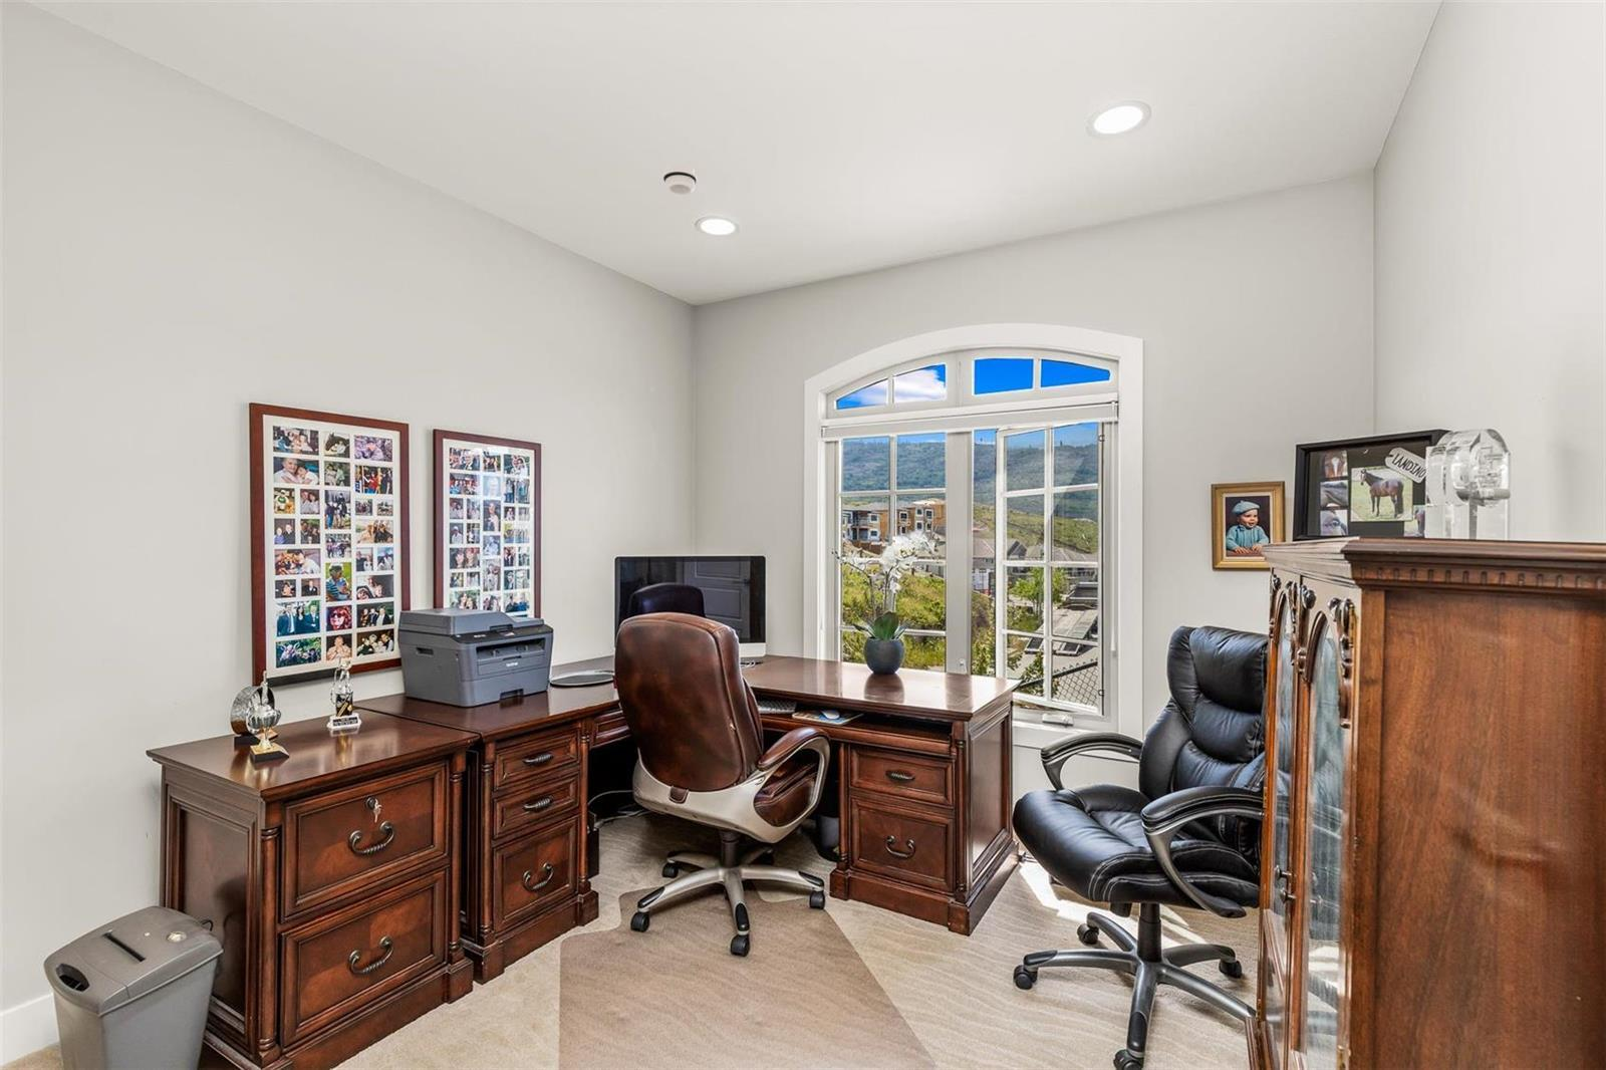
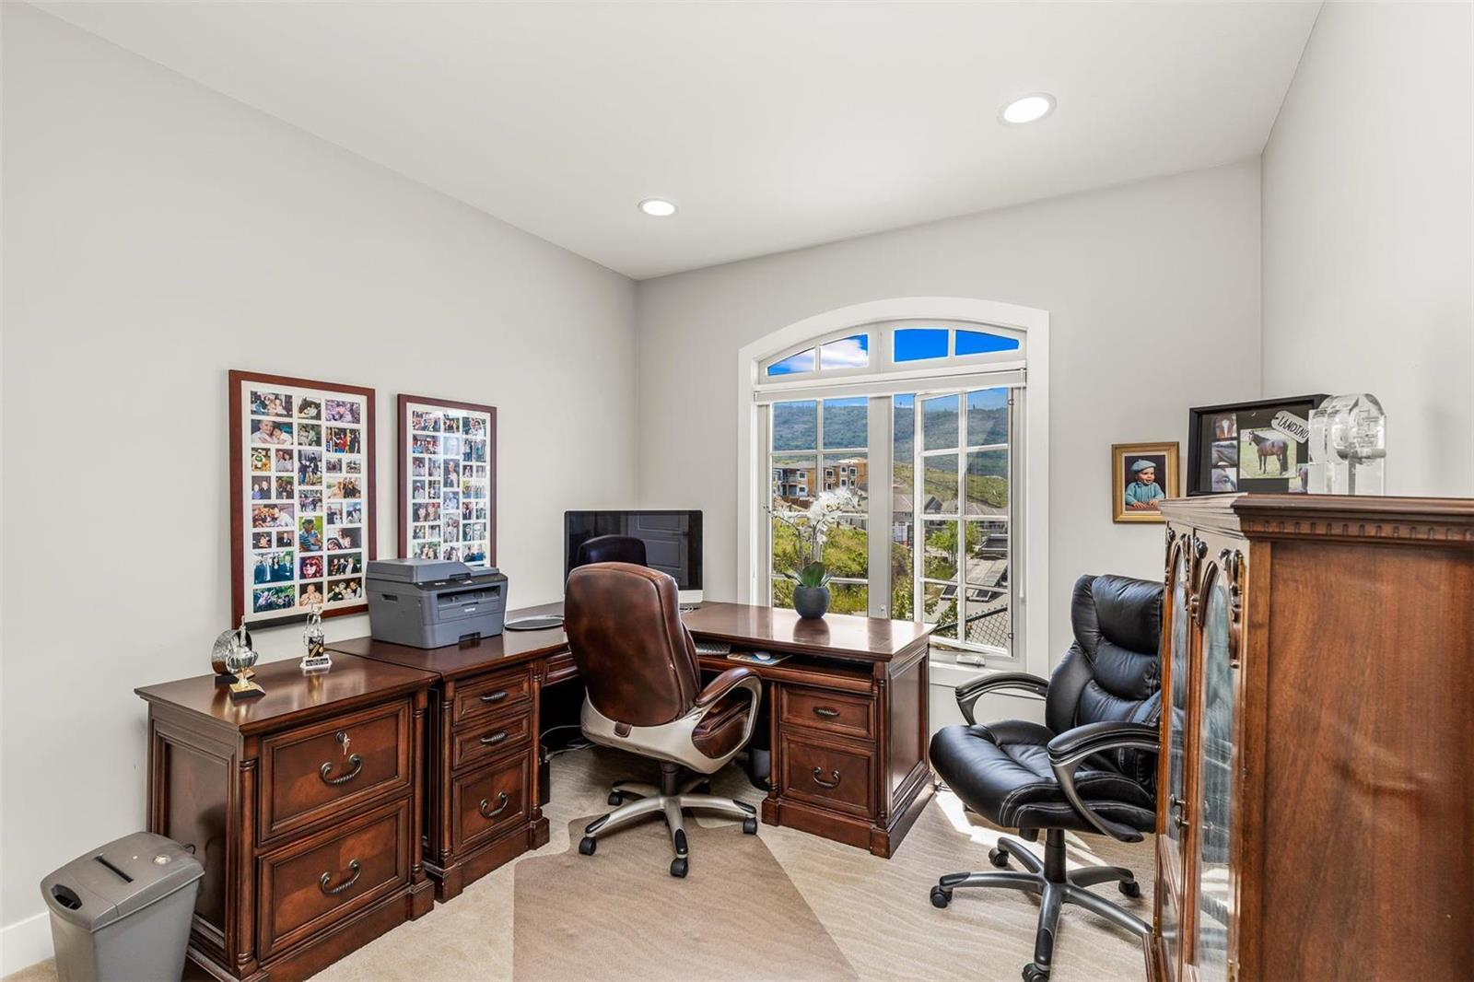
- smoke detector [663,162,697,196]
